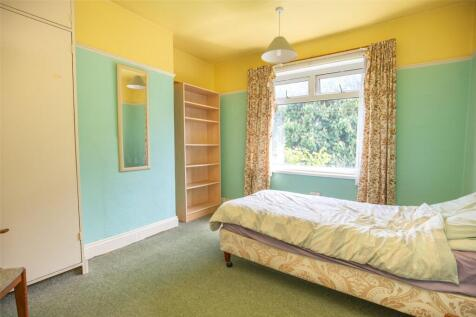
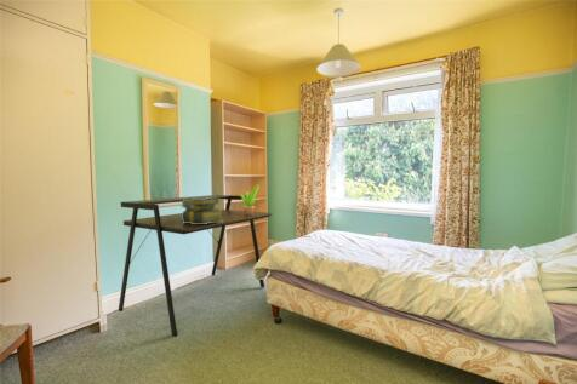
+ desk [118,194,274,338]
+ stack of books [179,197,223,224]
+ potted plant [236,184,261,214]
